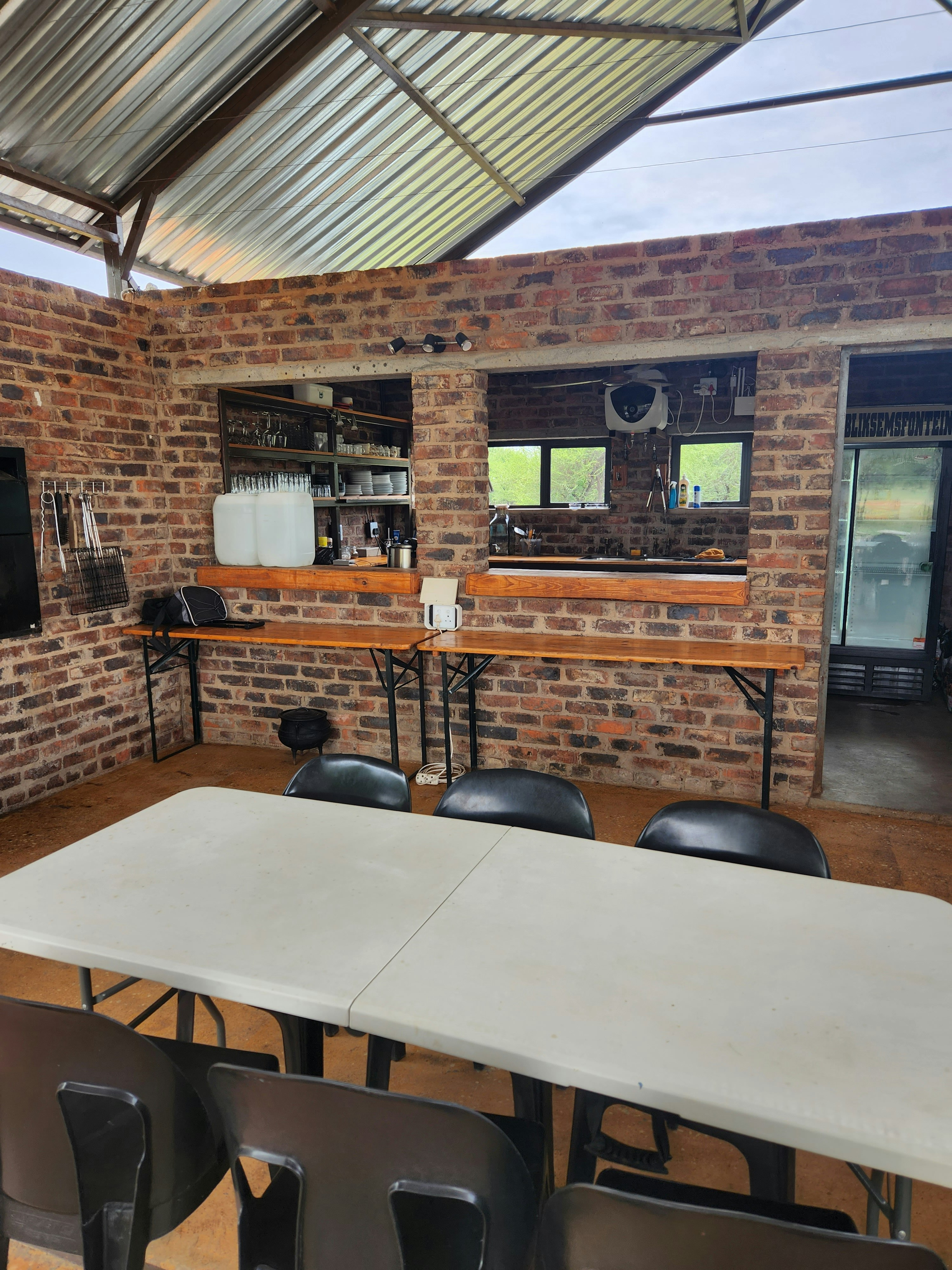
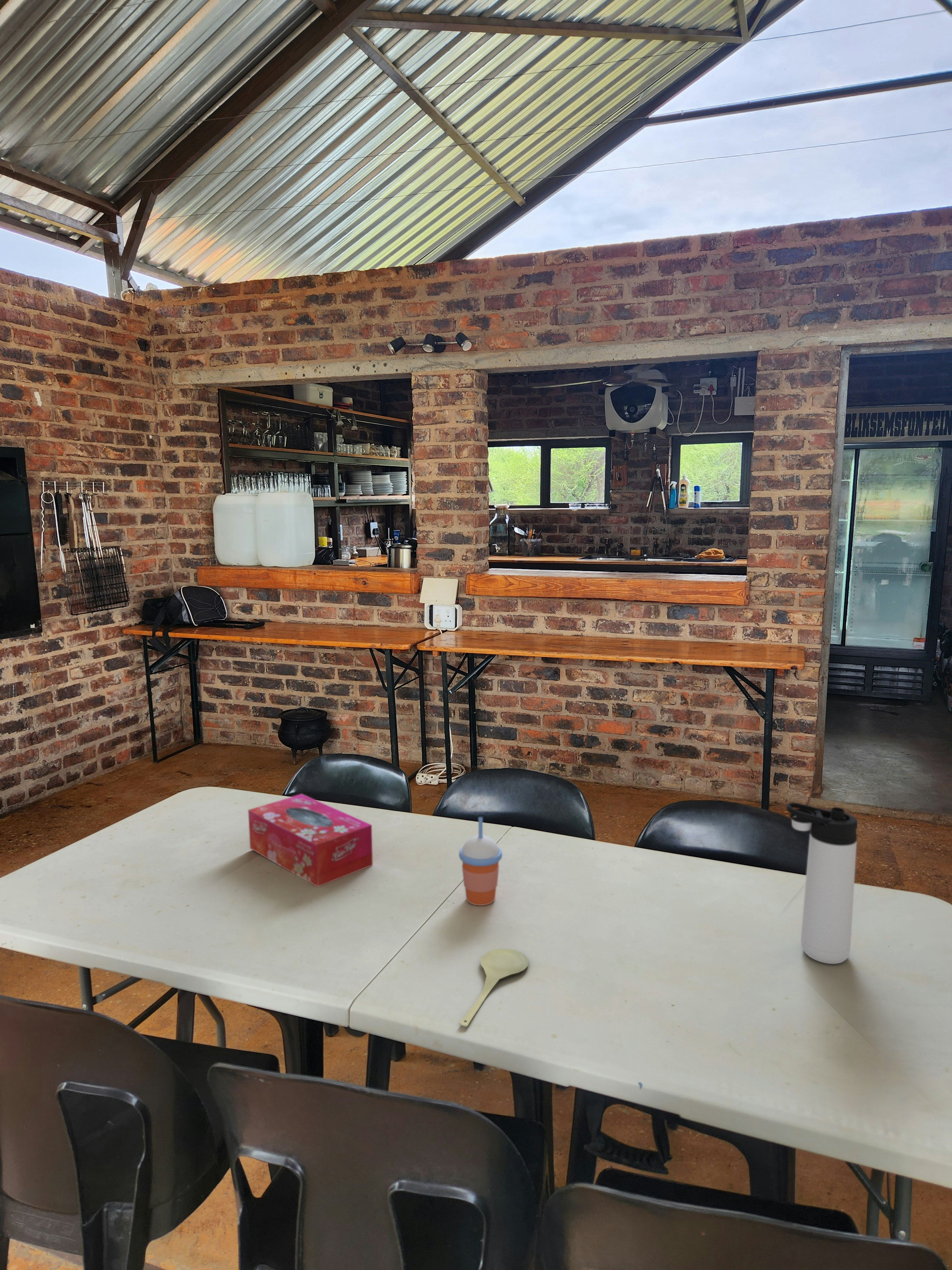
+ tissue box [248,793,373,887]
+ spoon [459,948,529,1027]
+ thermos bottle [786,802,858,964]
+ cup with straw [459,817,503,906]
